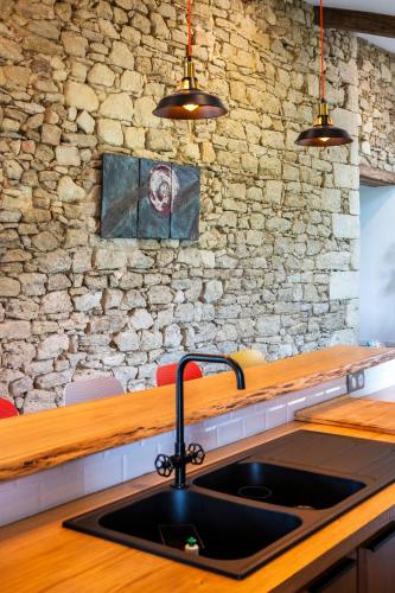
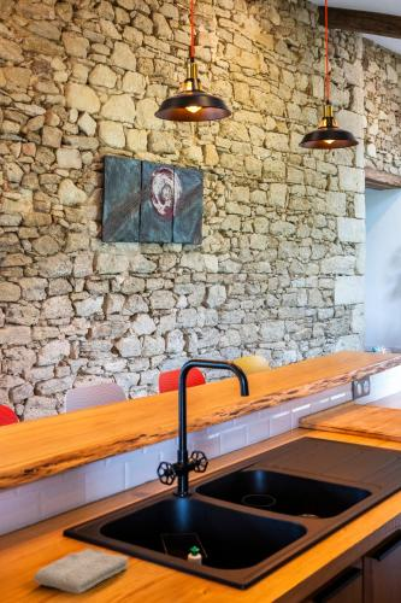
+ washcloth [33,548,130,595]
